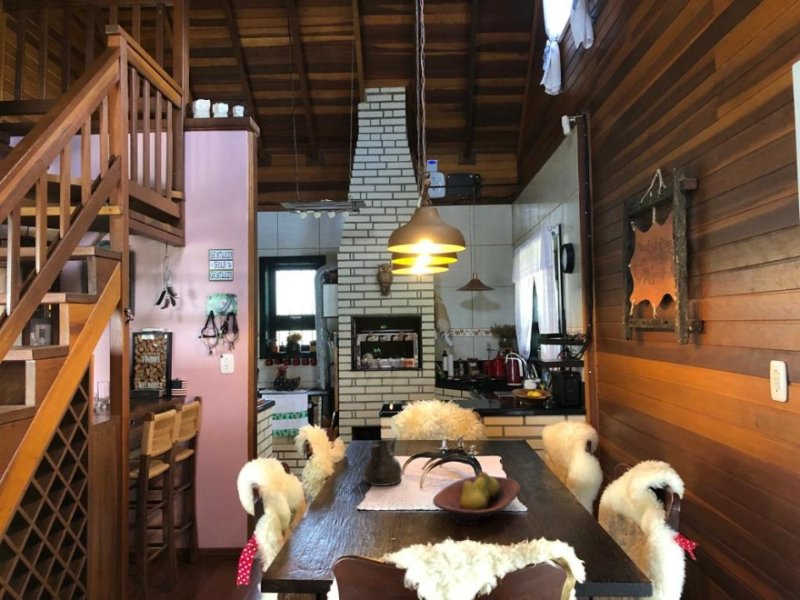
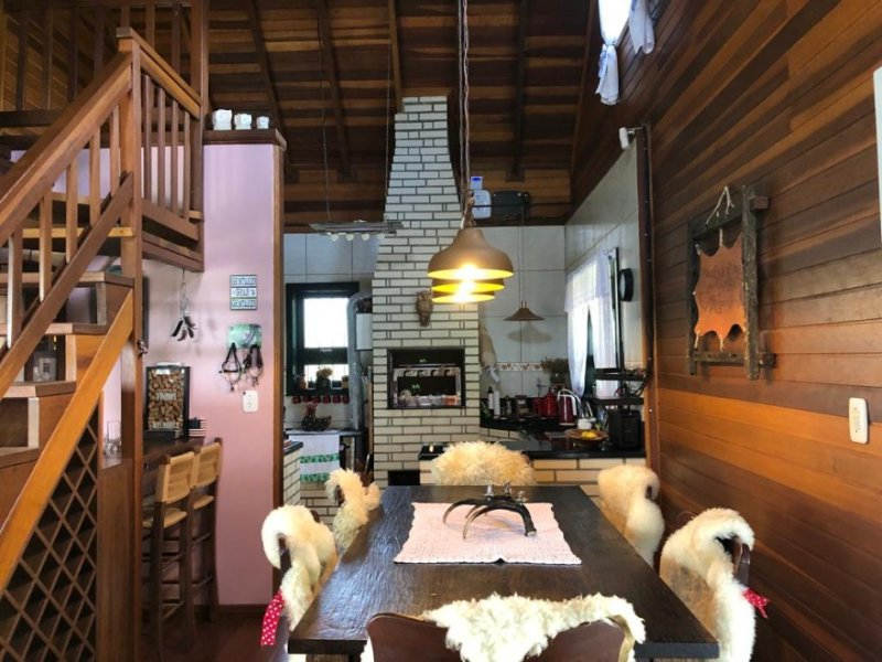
- fruit bowl [432,471,521,526]
- teapot [362,436,404,487]
